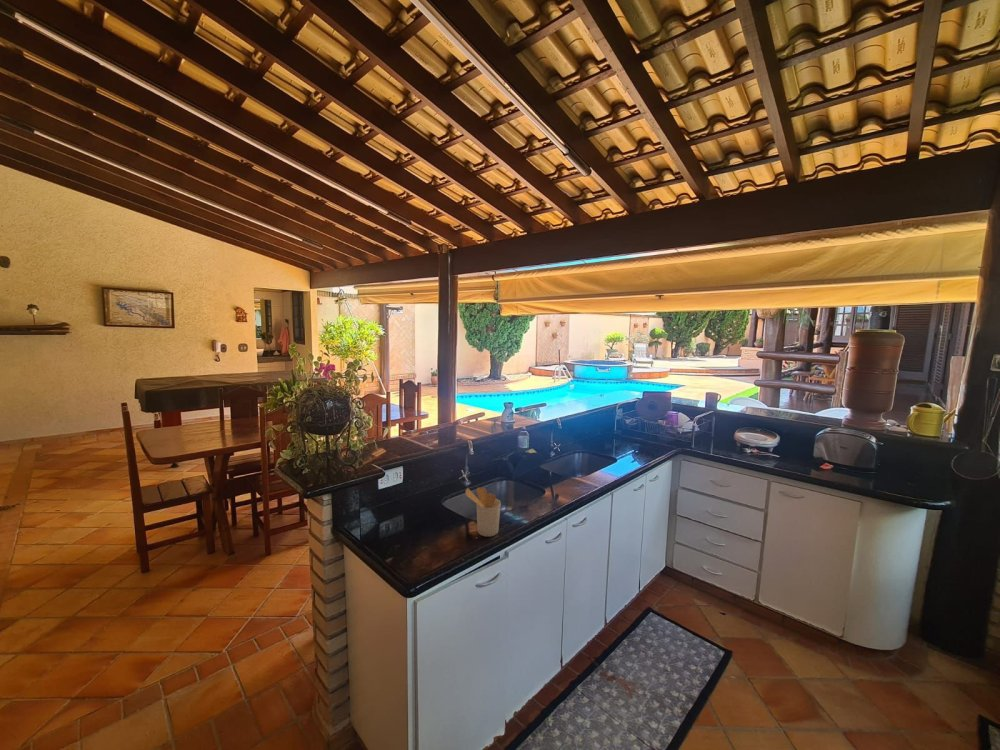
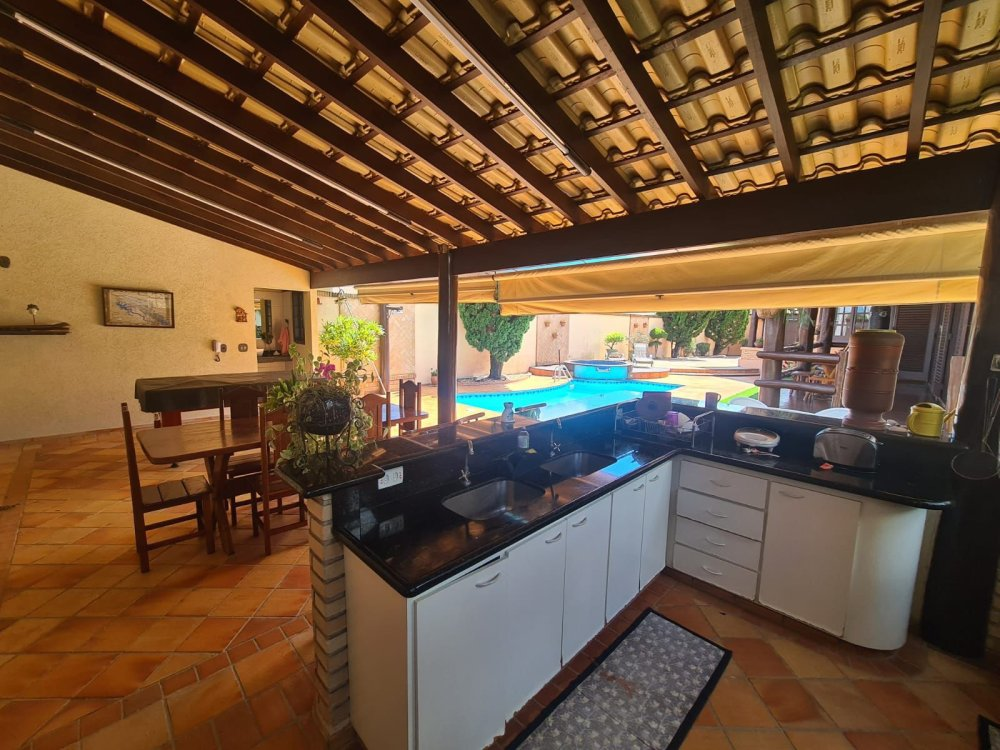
- utensil holder [464,487,502,537]
